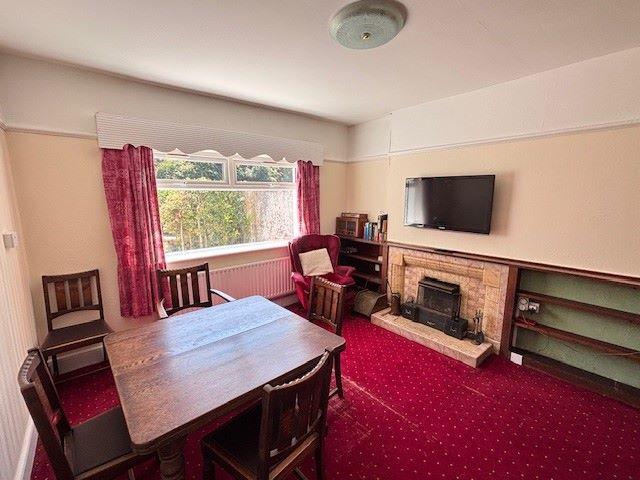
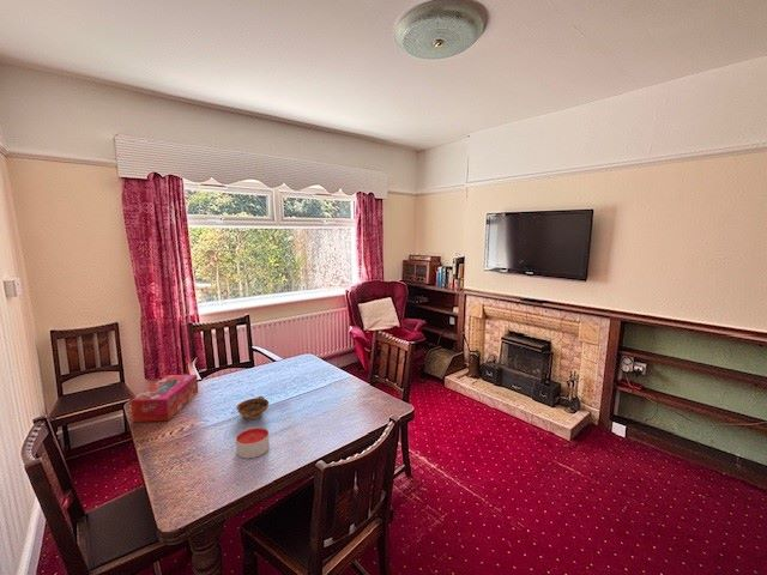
+ tissue box [129,374,199,423]
+ candle [235,425,271,460]
+ bowl [235,395,270,420]
